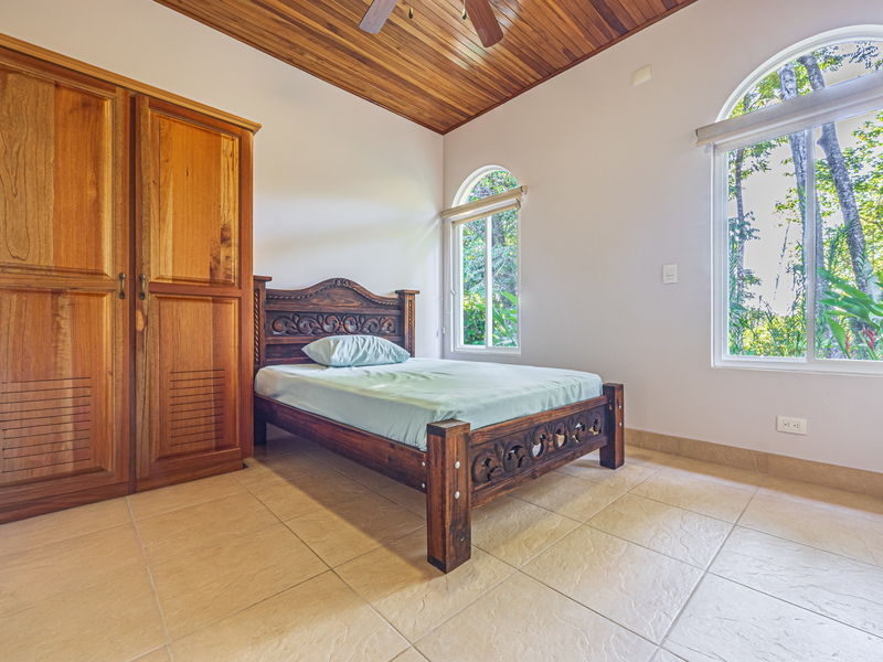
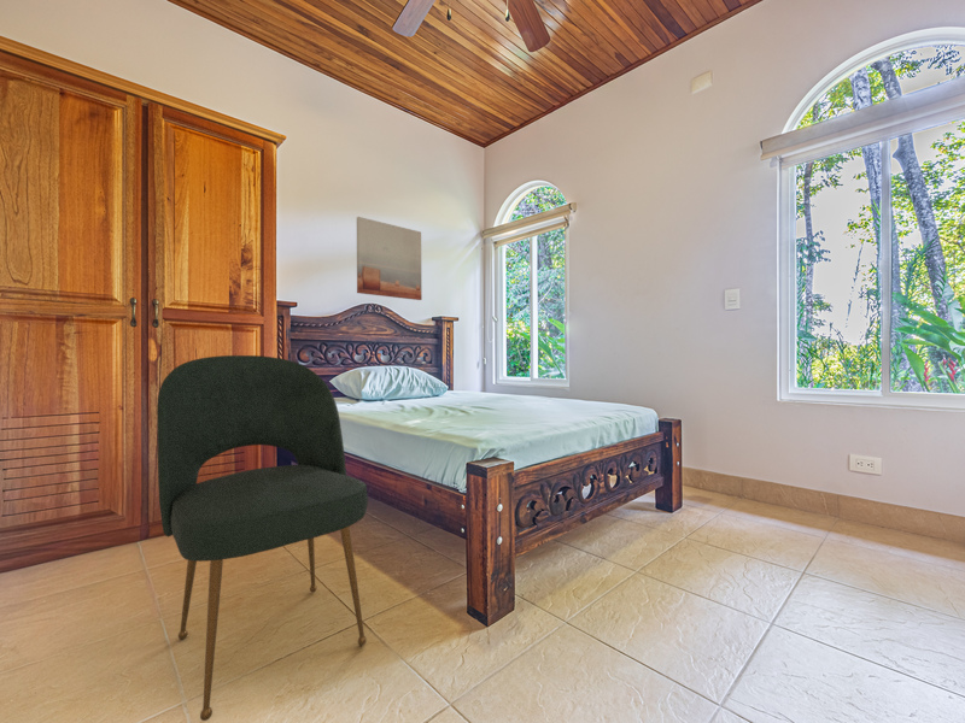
+ wall art [356,216,423,301]
+ chair [156,354,369,722]
